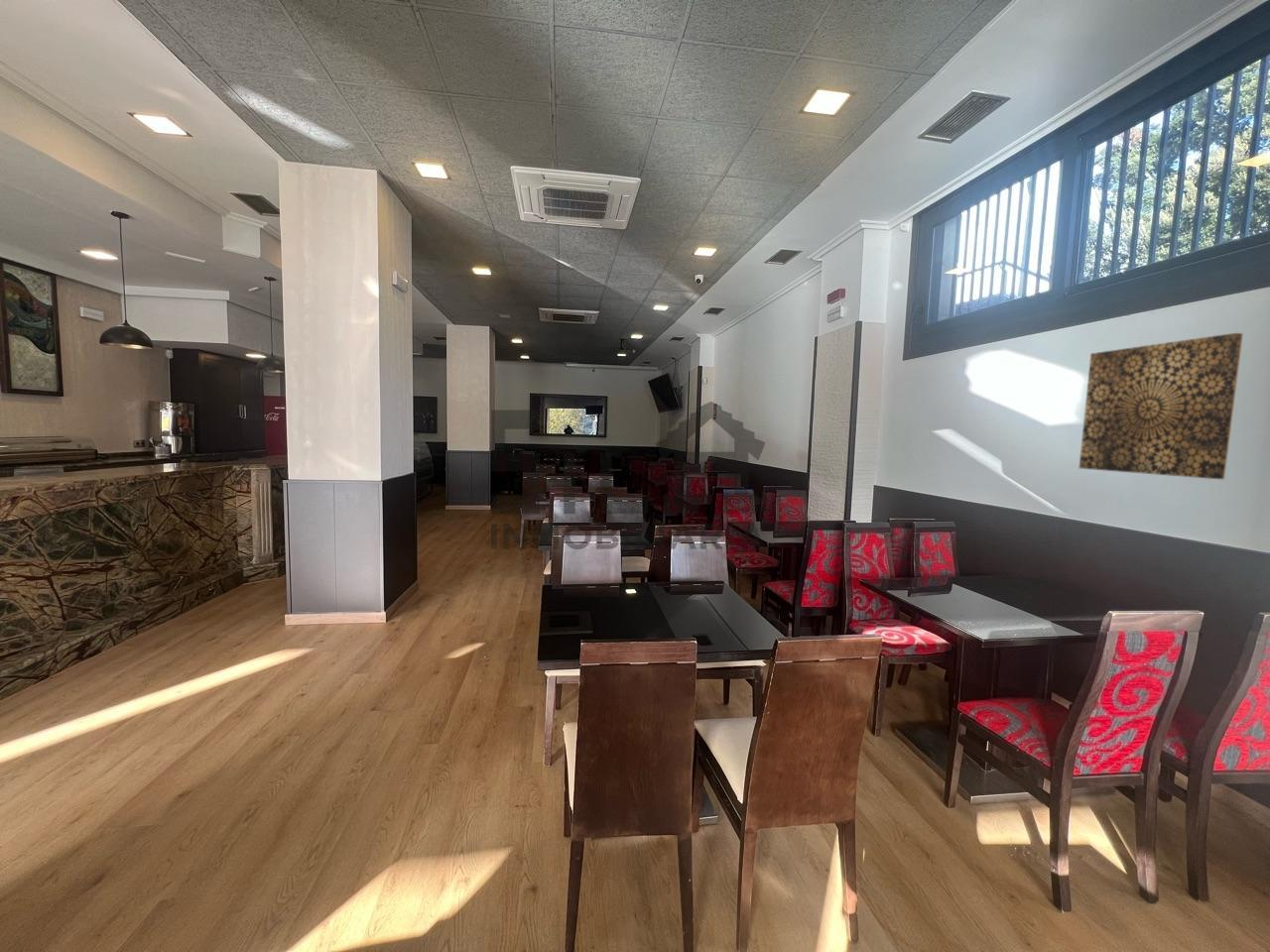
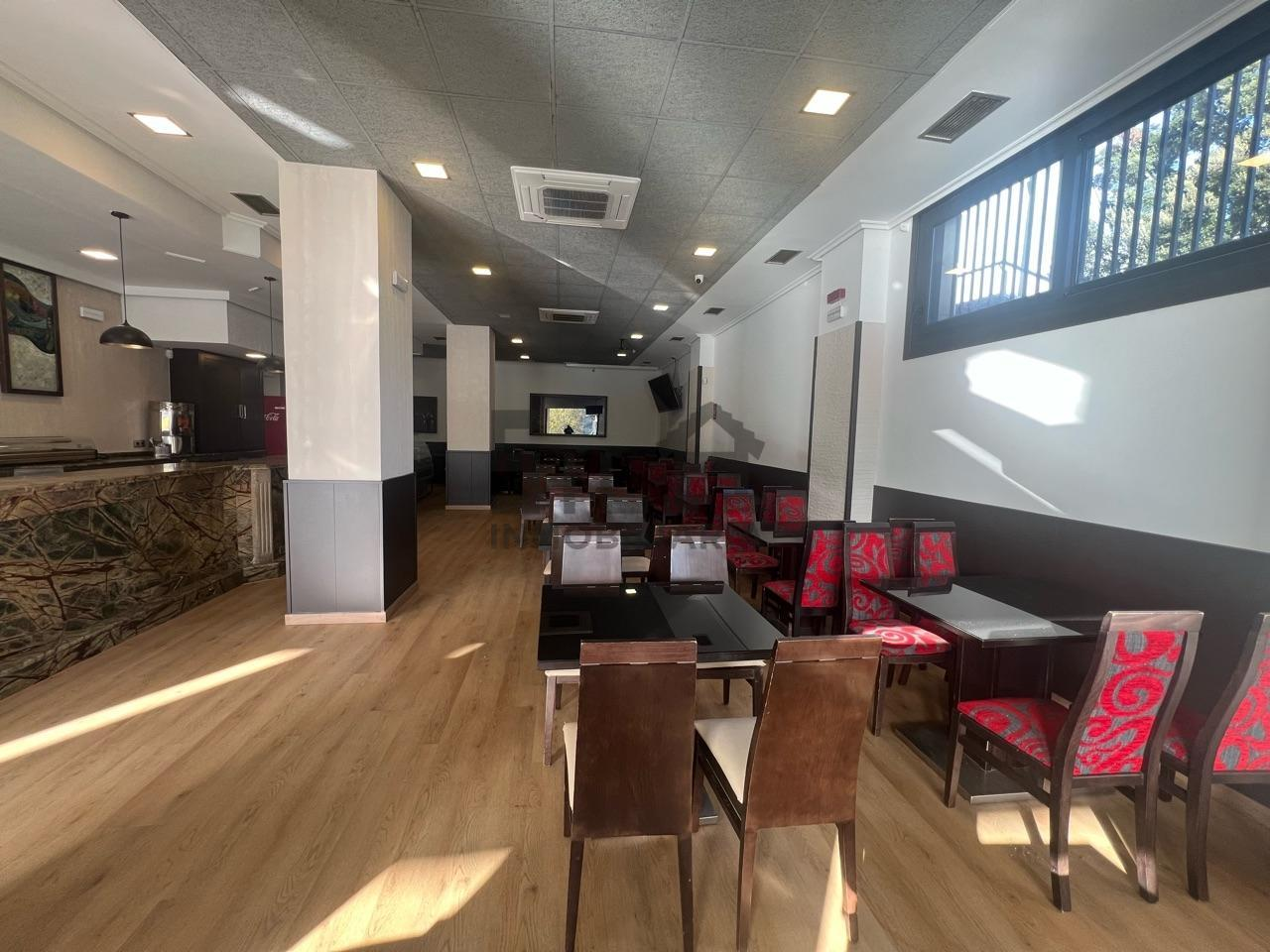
- wall art [1079,332,1244,480]
